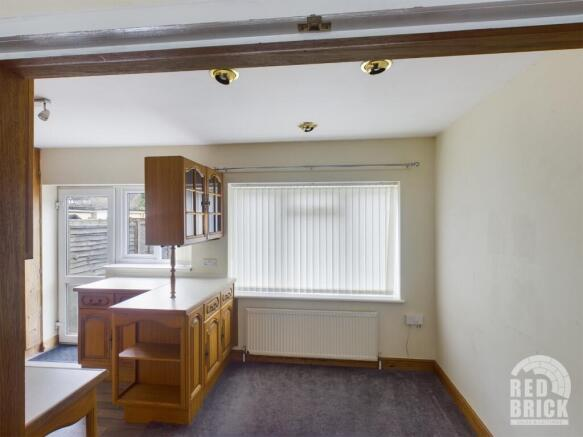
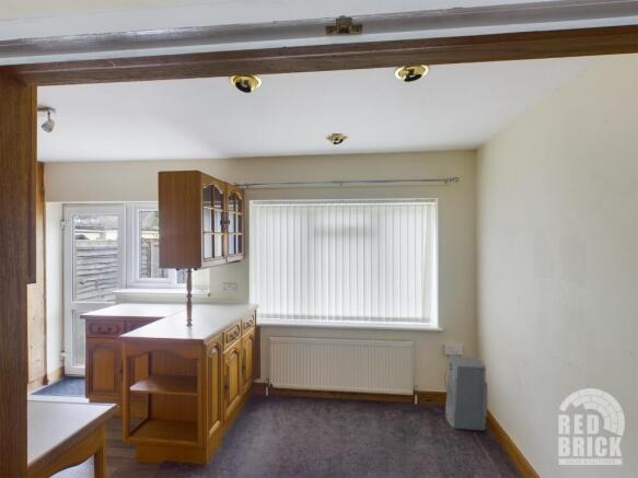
+ air purifier [444,354,488,431]
